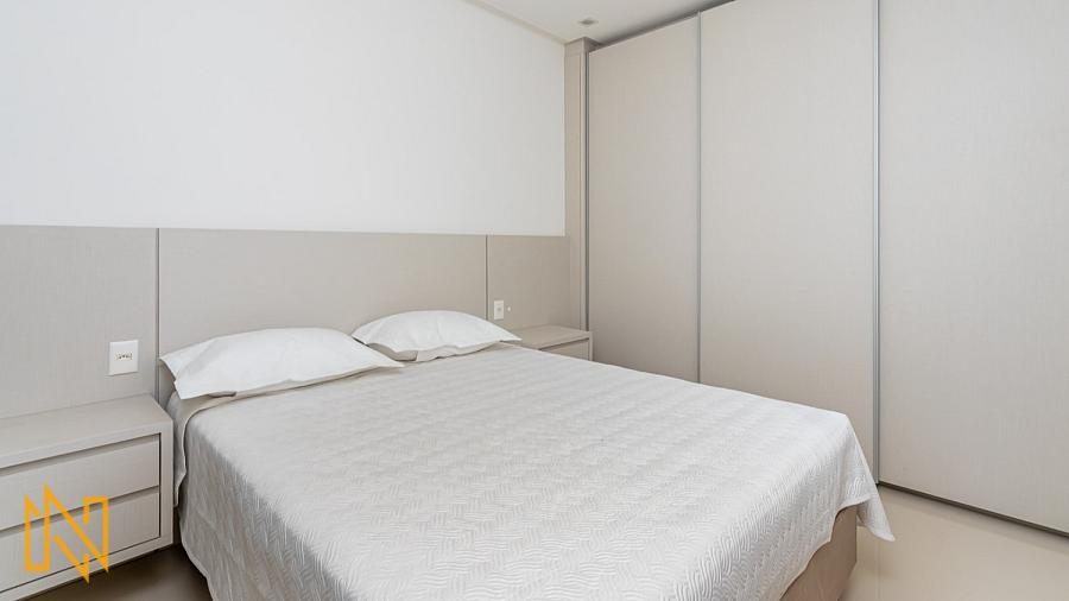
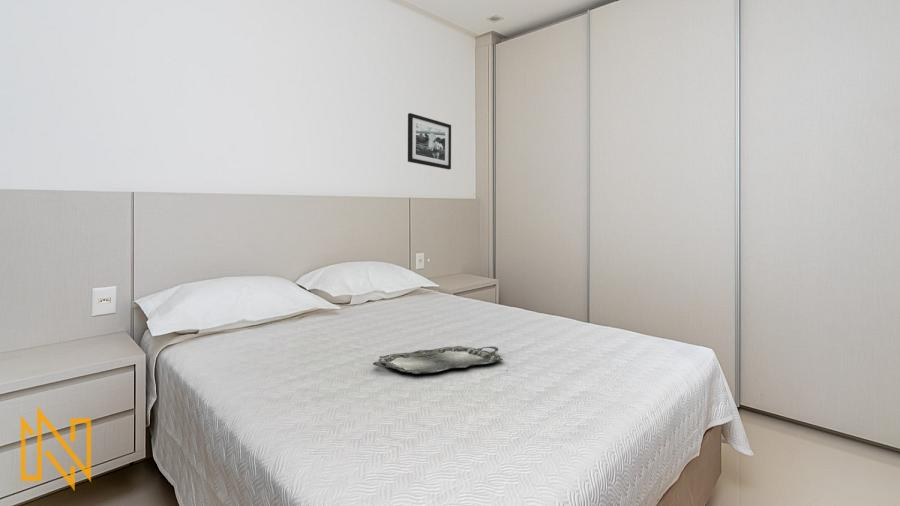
+ picture frame [407,112,452,170]
+ serving tray [372,345,504,375]
